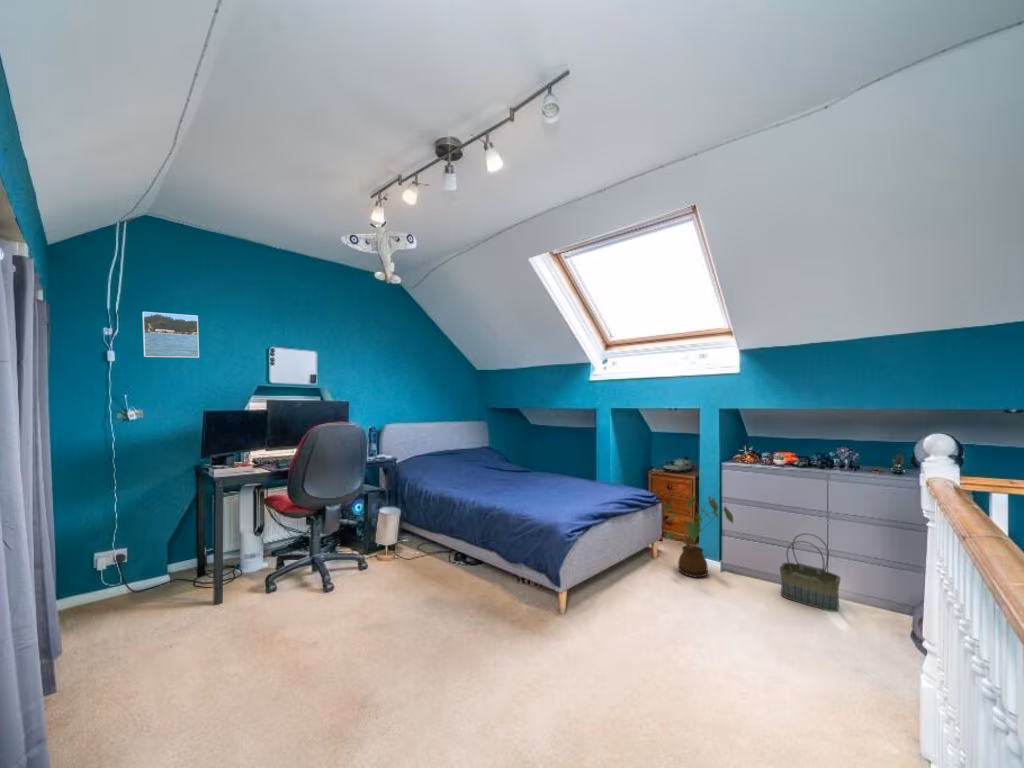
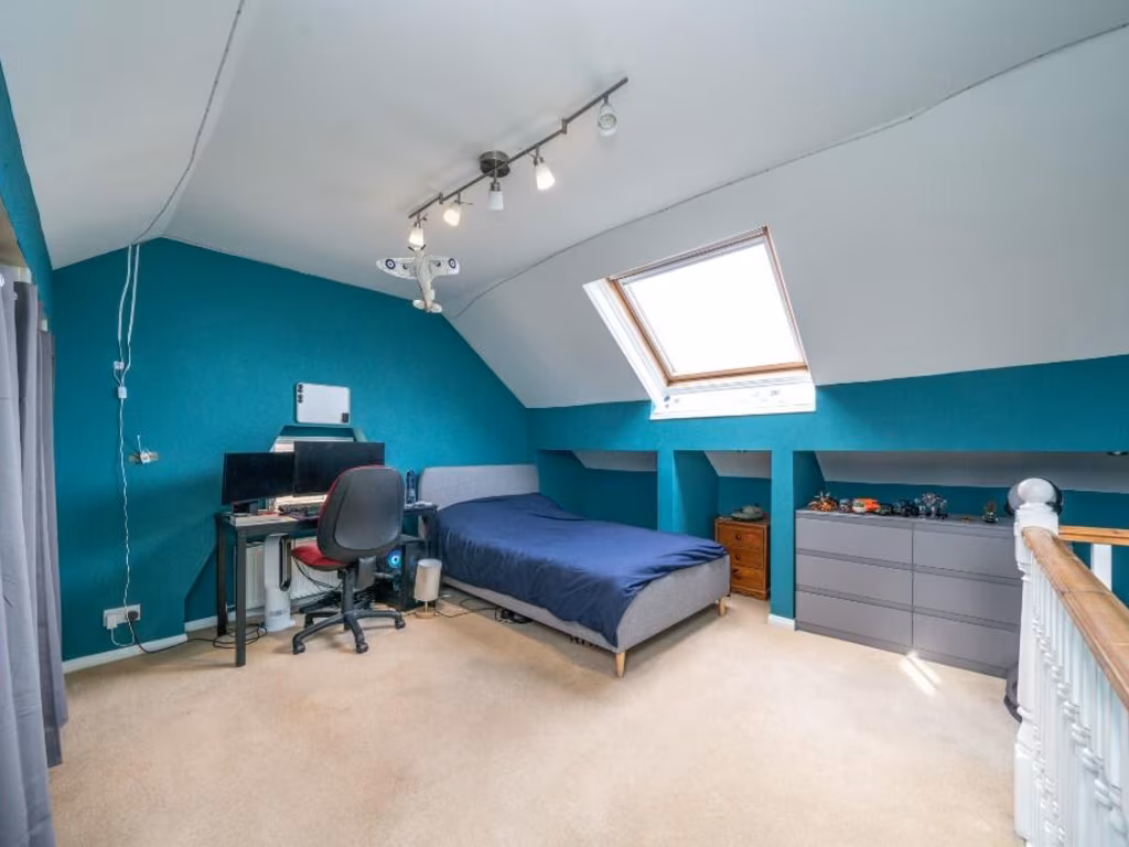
- house plant [663,495,734,579]
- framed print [141,311,200,359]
- basket [779,532,842,613]
